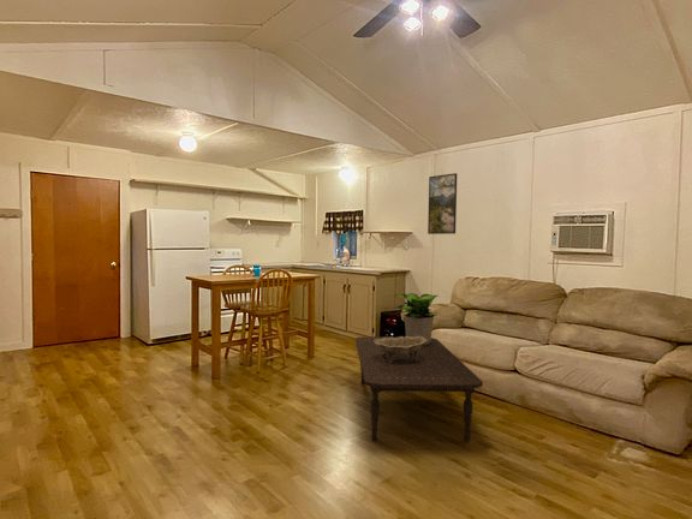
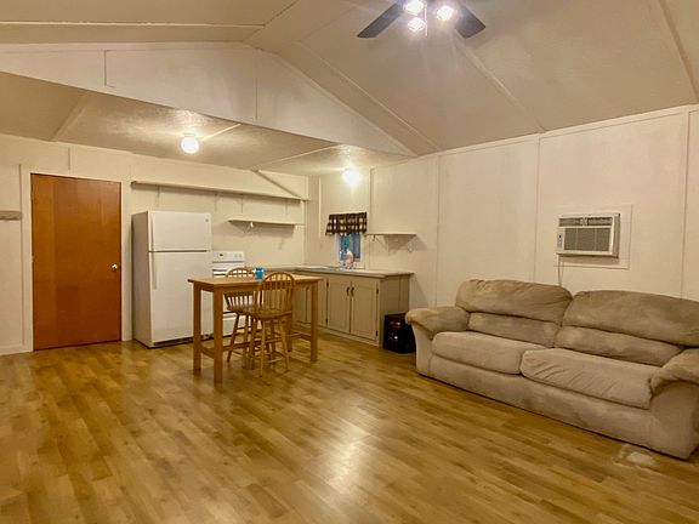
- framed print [426,172,458,235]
- potted plant [393,292,449,346]
- decorative bowl [374,335,428,363]
- coffee table [354,335,484,442]
